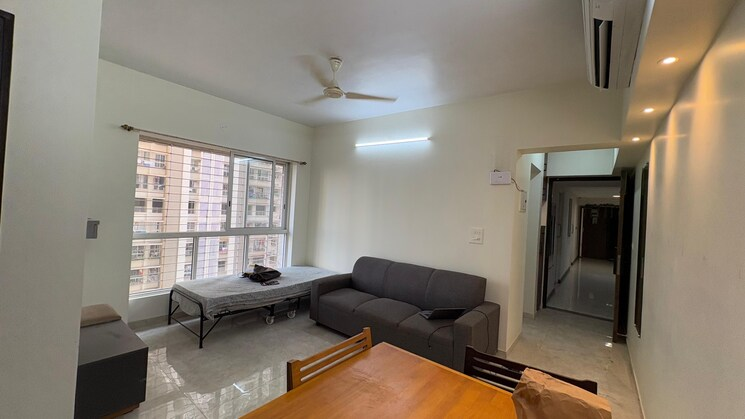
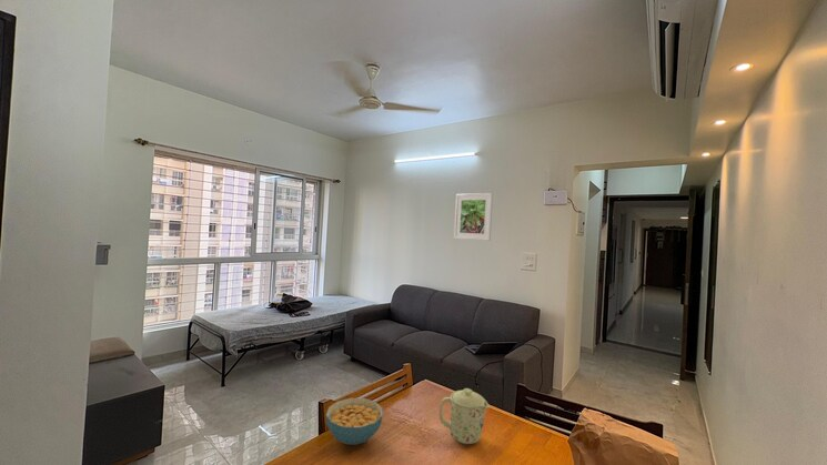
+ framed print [453,192,494,242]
+ mug [438,387,491,445]
+ cereal bowl [325,397,384,446]
